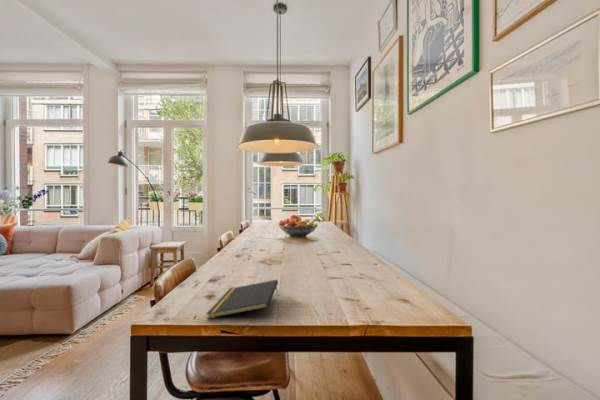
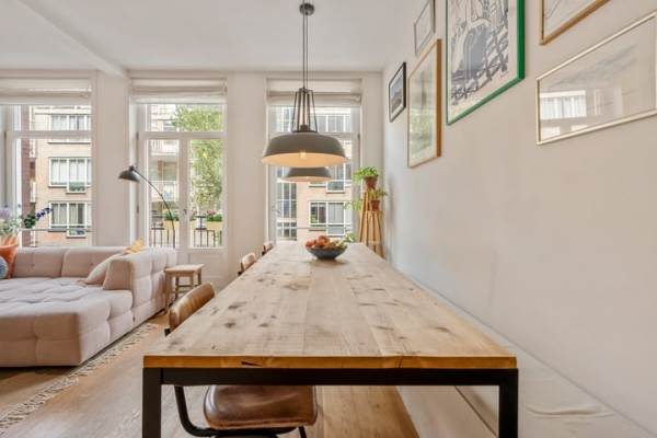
- notepad [205,279,279,320]
